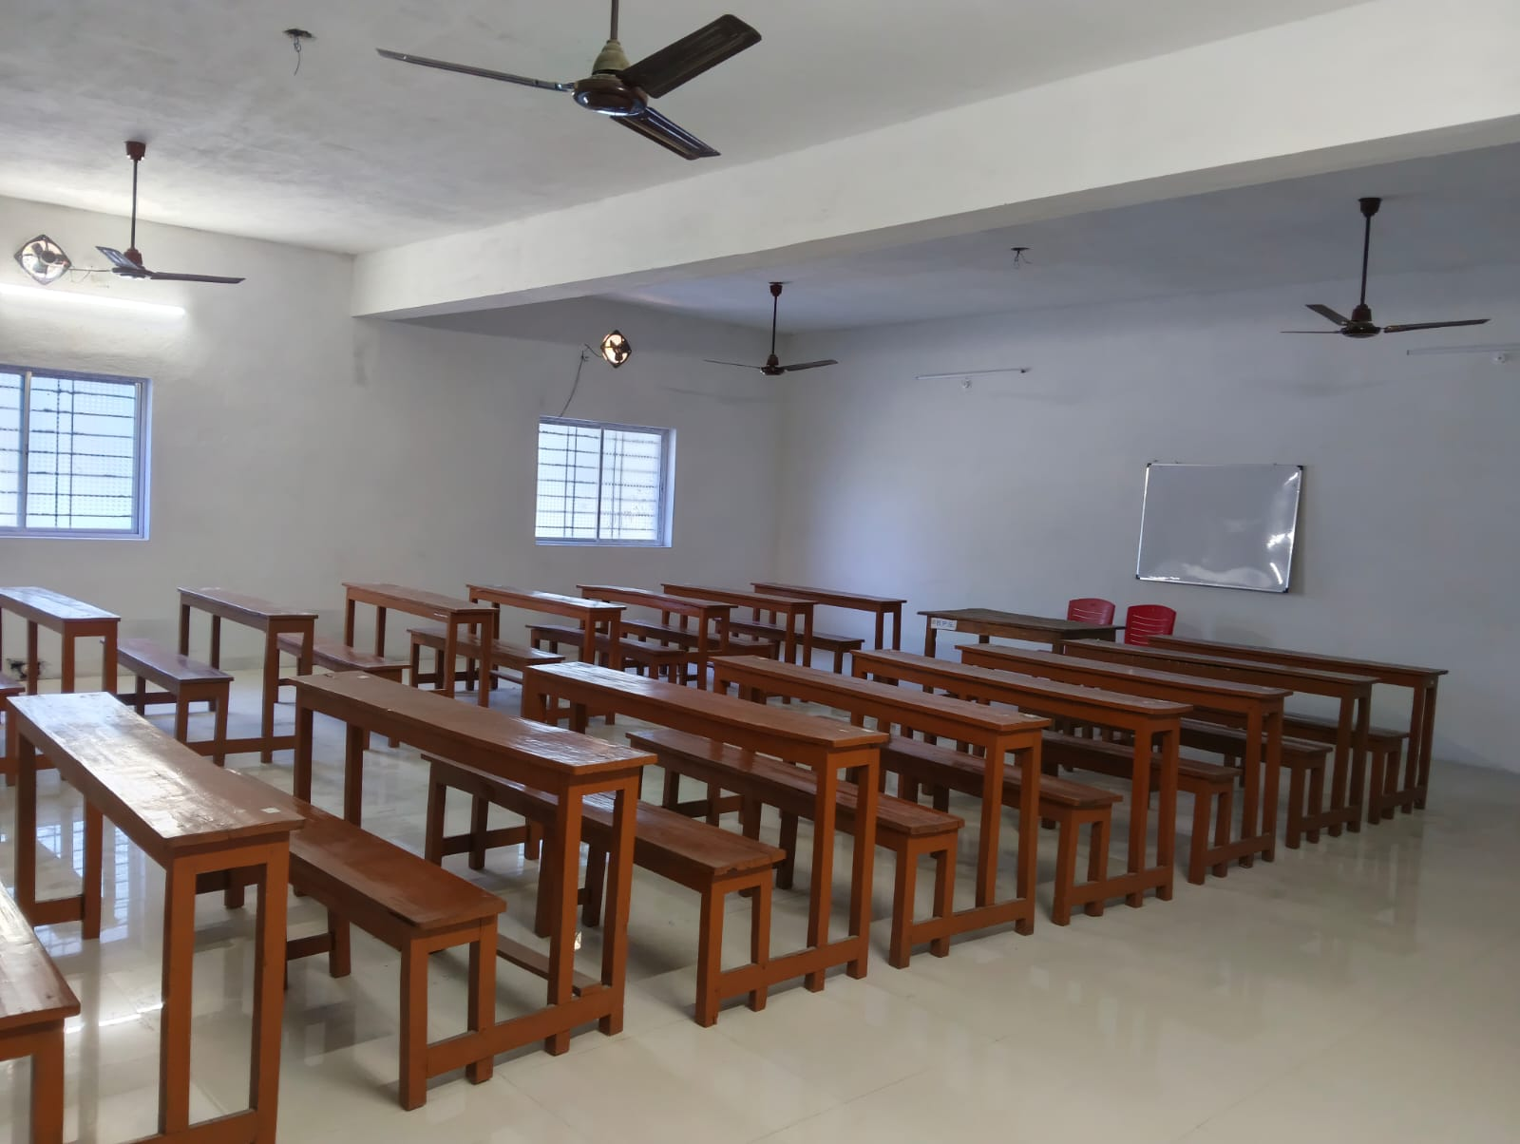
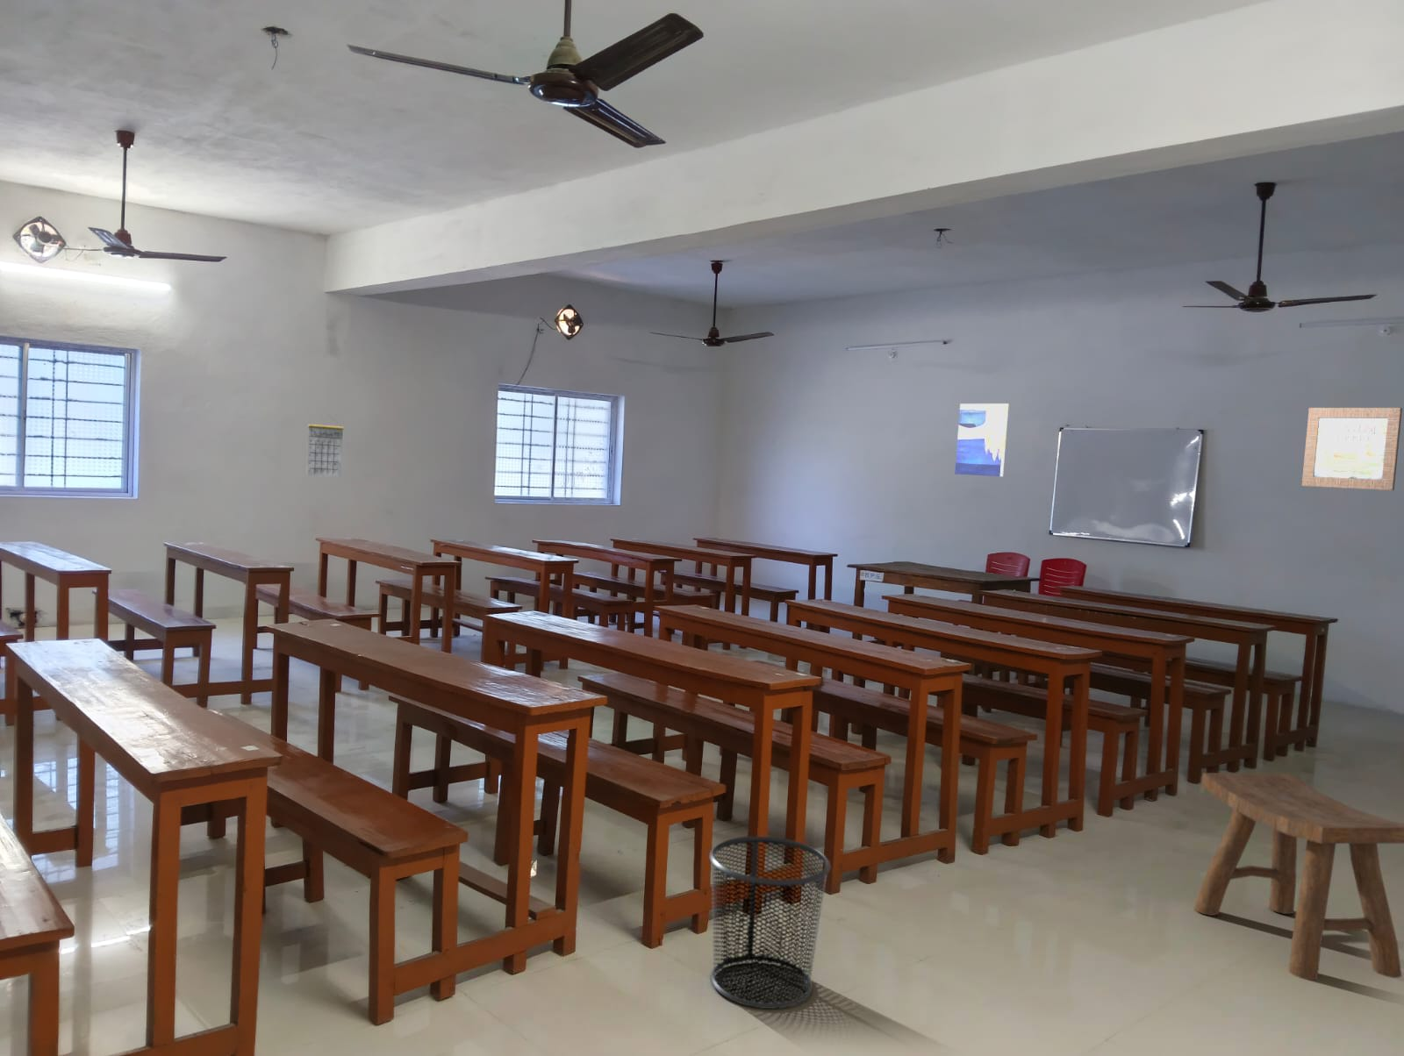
+ stool [1193,772,1404,981]
+ wall art [953,403,1009,477]
+ calendar [305,413,345,478]
+ waste bin [708,836,831,1009]
+ wall art [1301,407,1403,491]
